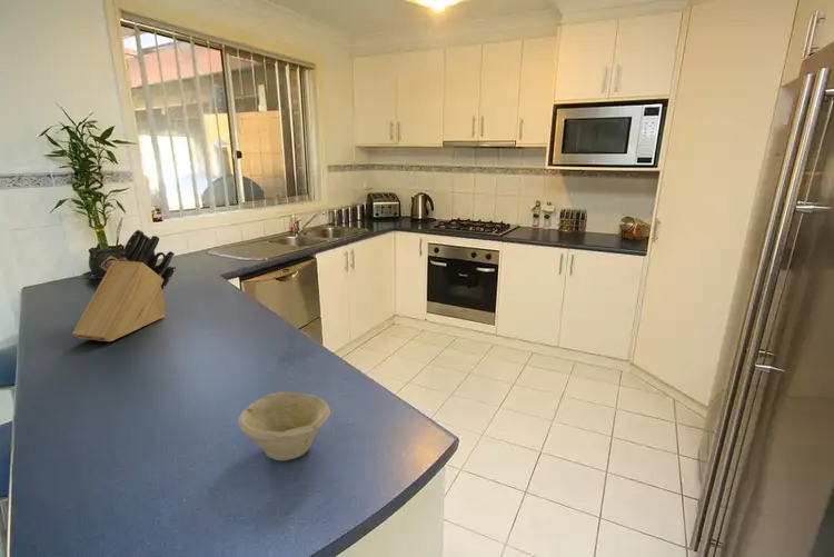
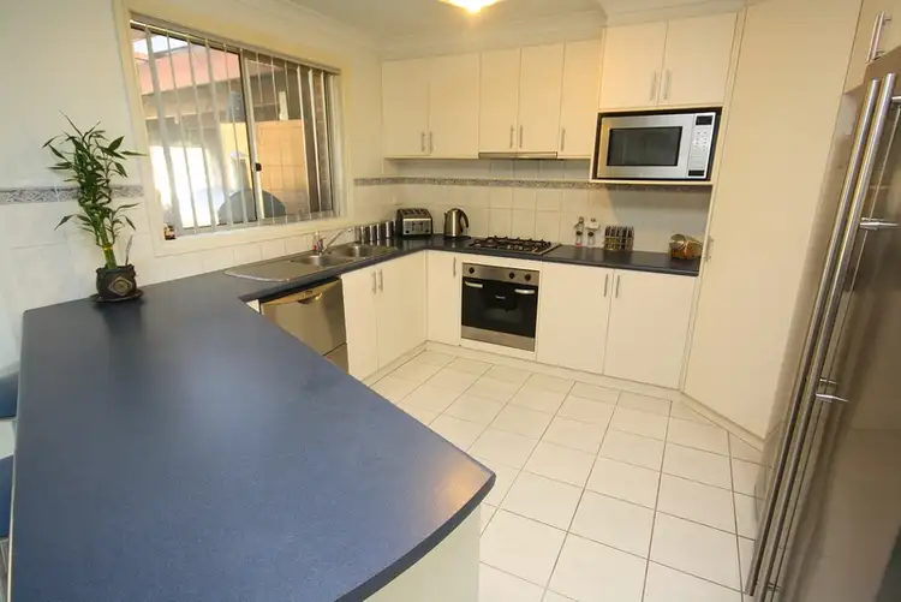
- bowl [237,391,331,461]
- knife block [71,229,177,342]
